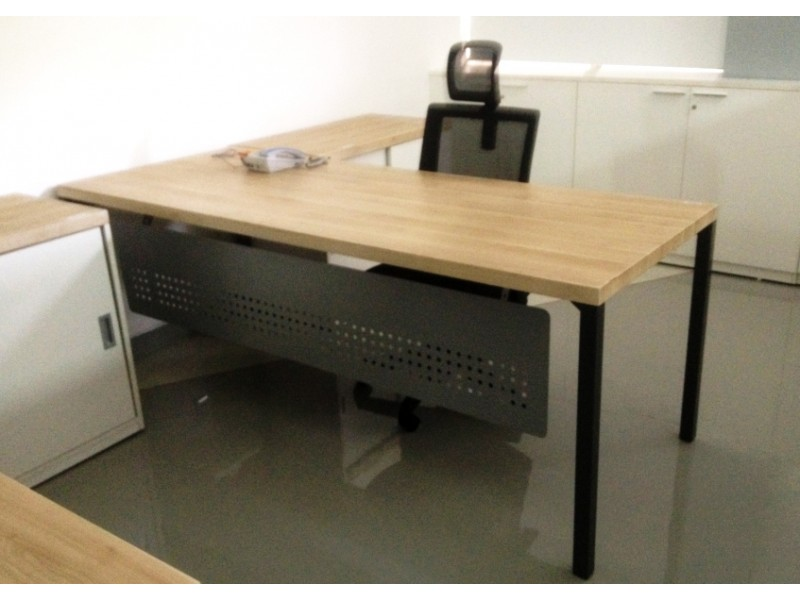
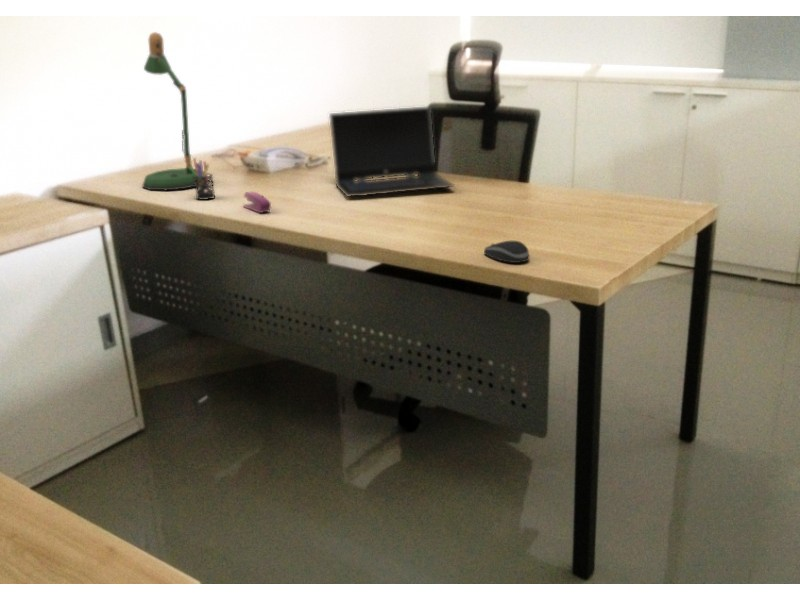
+ stapler [242,190,272,214]
+ desk lamp [141,31,206,191]
+ laptop computer [328,105,456,198]
+ pen holder [189,157,216,201]
+ computer mouse [483,240,530,264]
